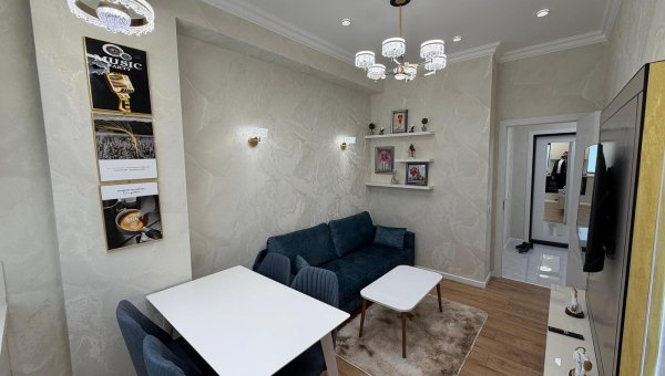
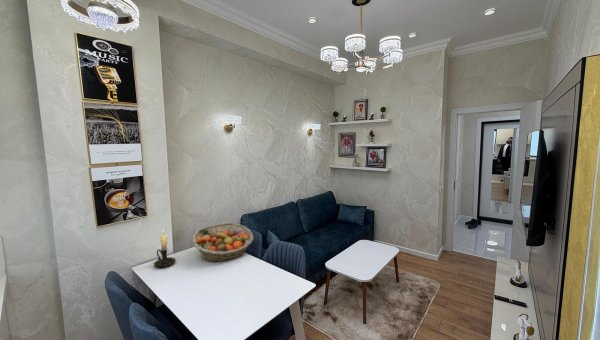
+ fruit basket [192,222,254,263]
+ candle holder [153,229,177,269]
